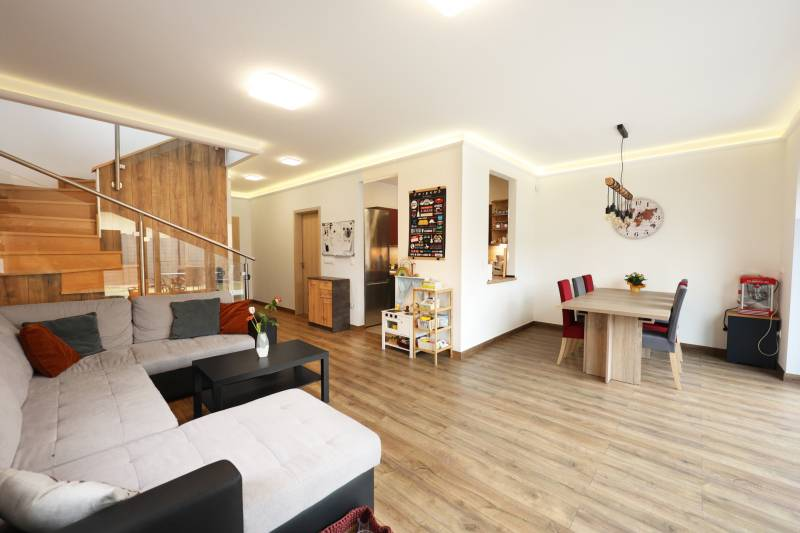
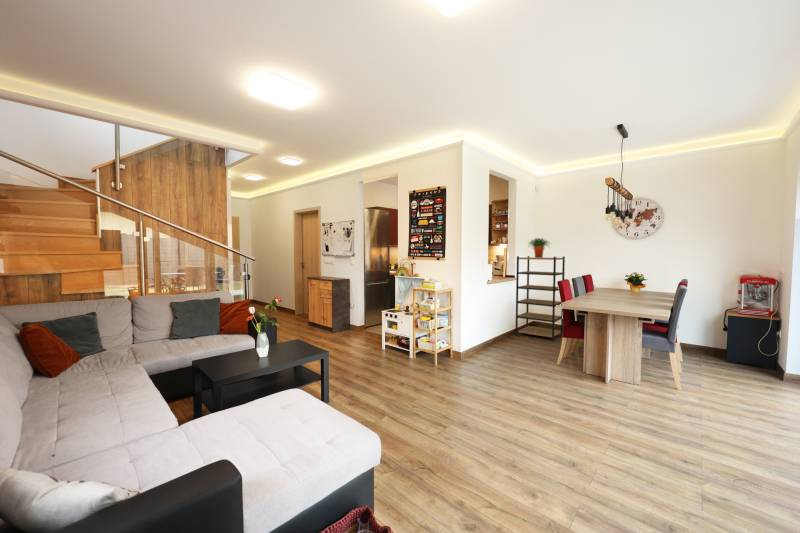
+ shelving unit [514,255,566,342]
+ potted plant [528,237,552,258]
